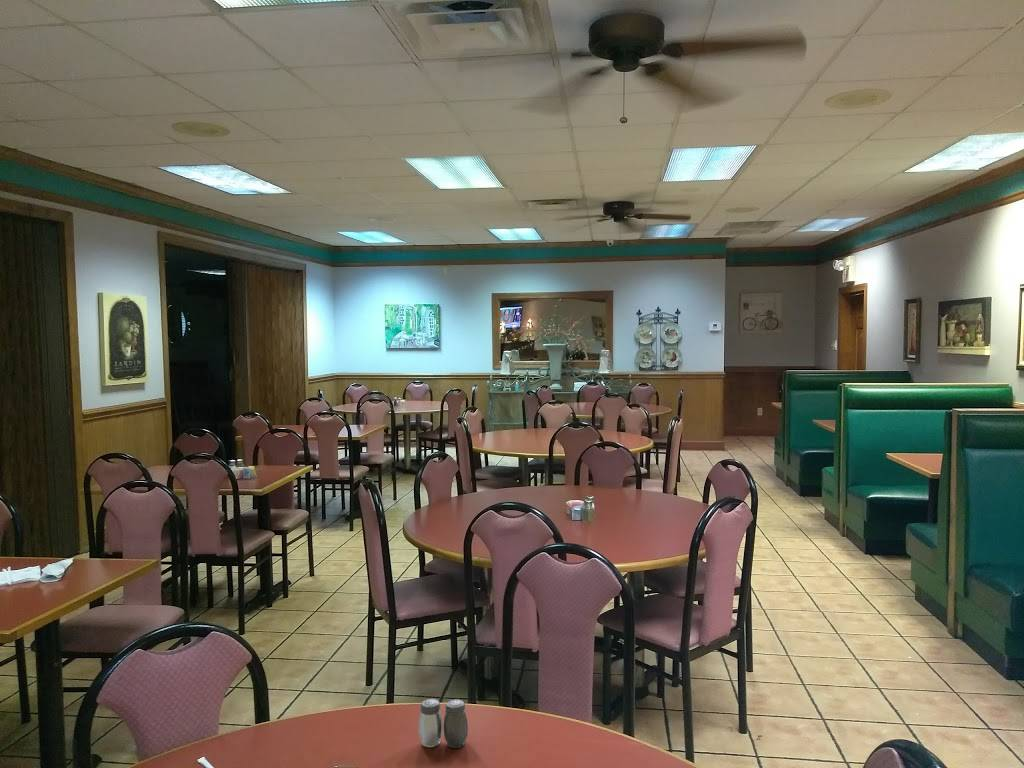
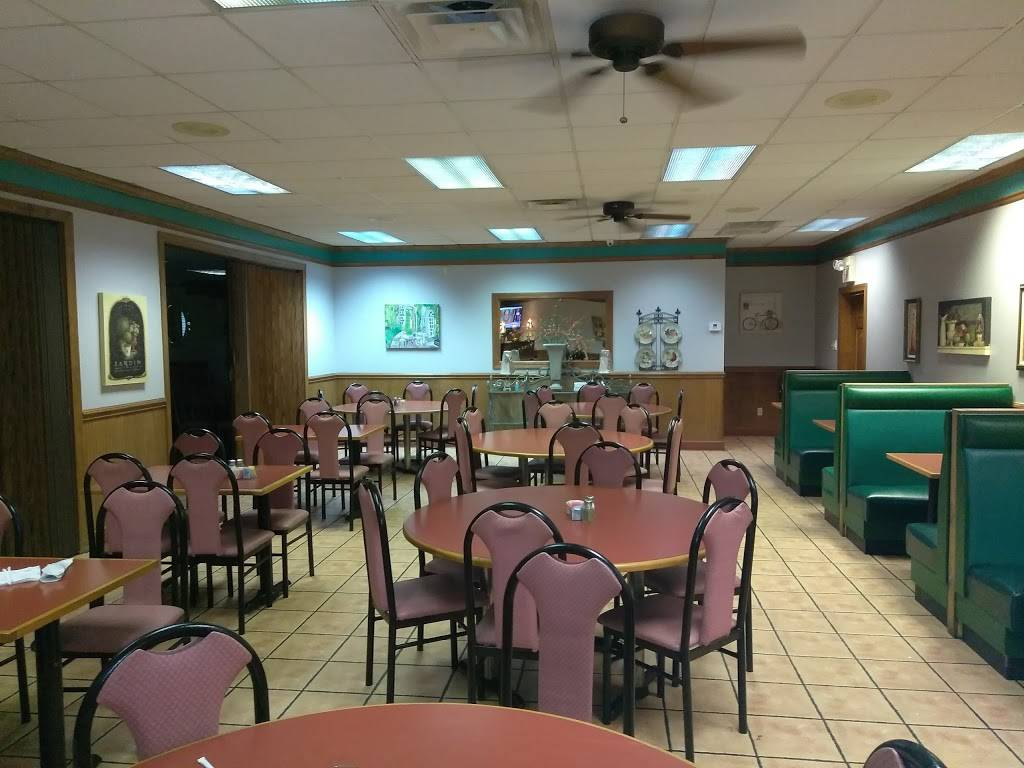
- salt and pepper shaker [417,698,469,749]
